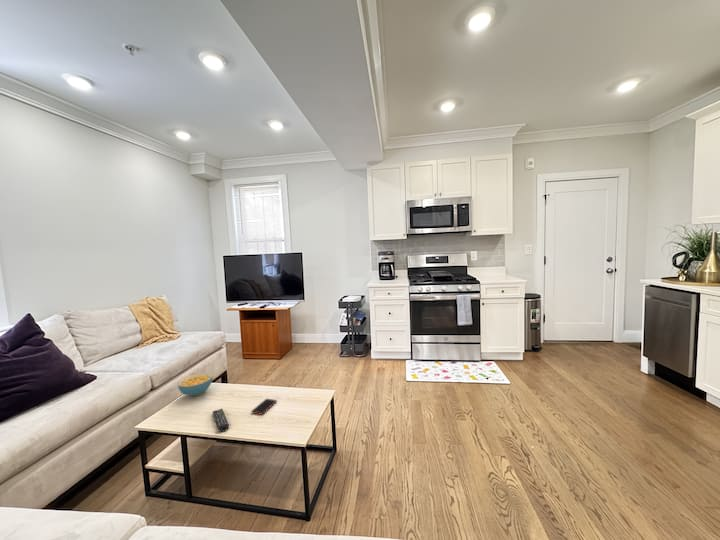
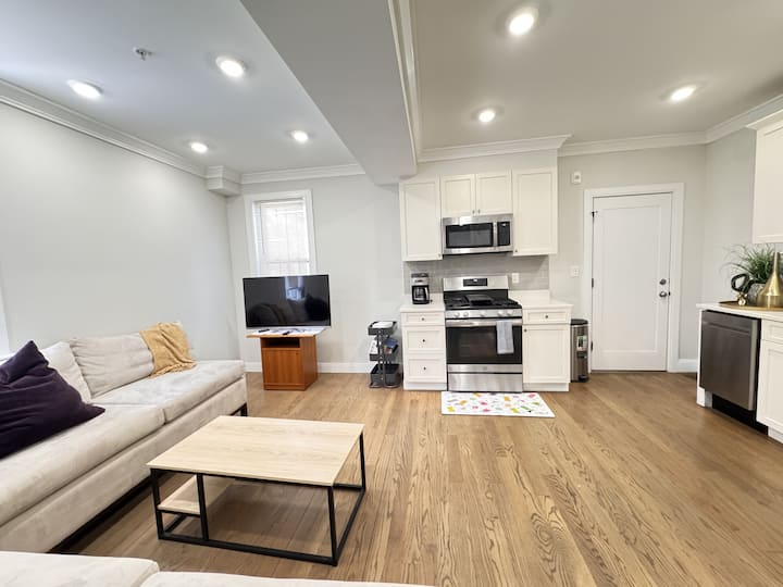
- cereal bowl [176,372,213,397]
- cell phone [250,398,278,416]
- remote control [212,408,230,433]
